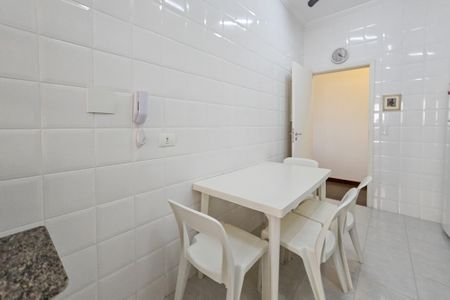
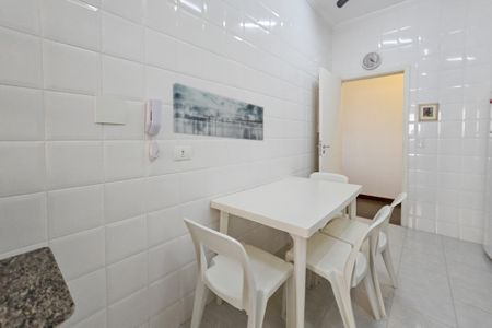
+ wall art [172,82,265,142]
